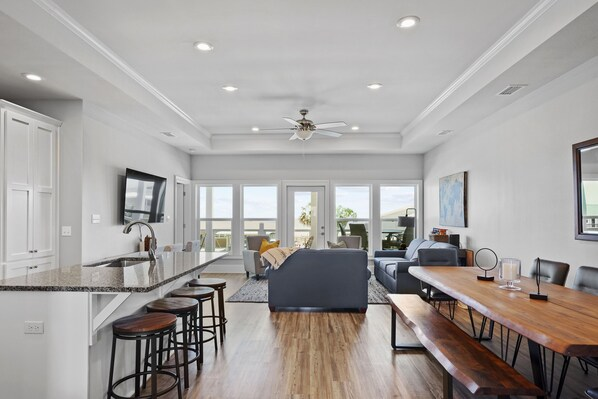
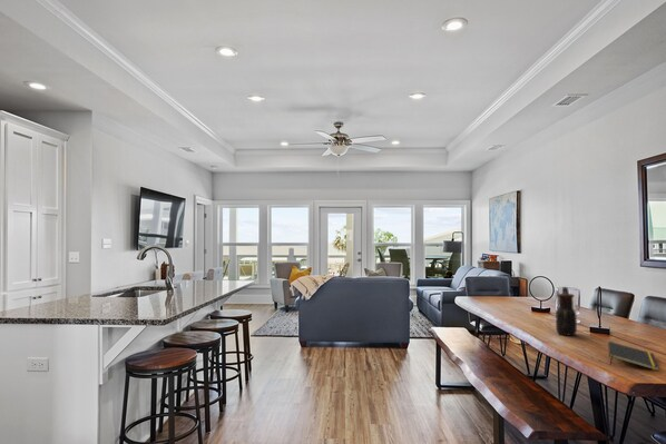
+ notepad [607,341,660,372]
+ teapot [555,286,578,337]
